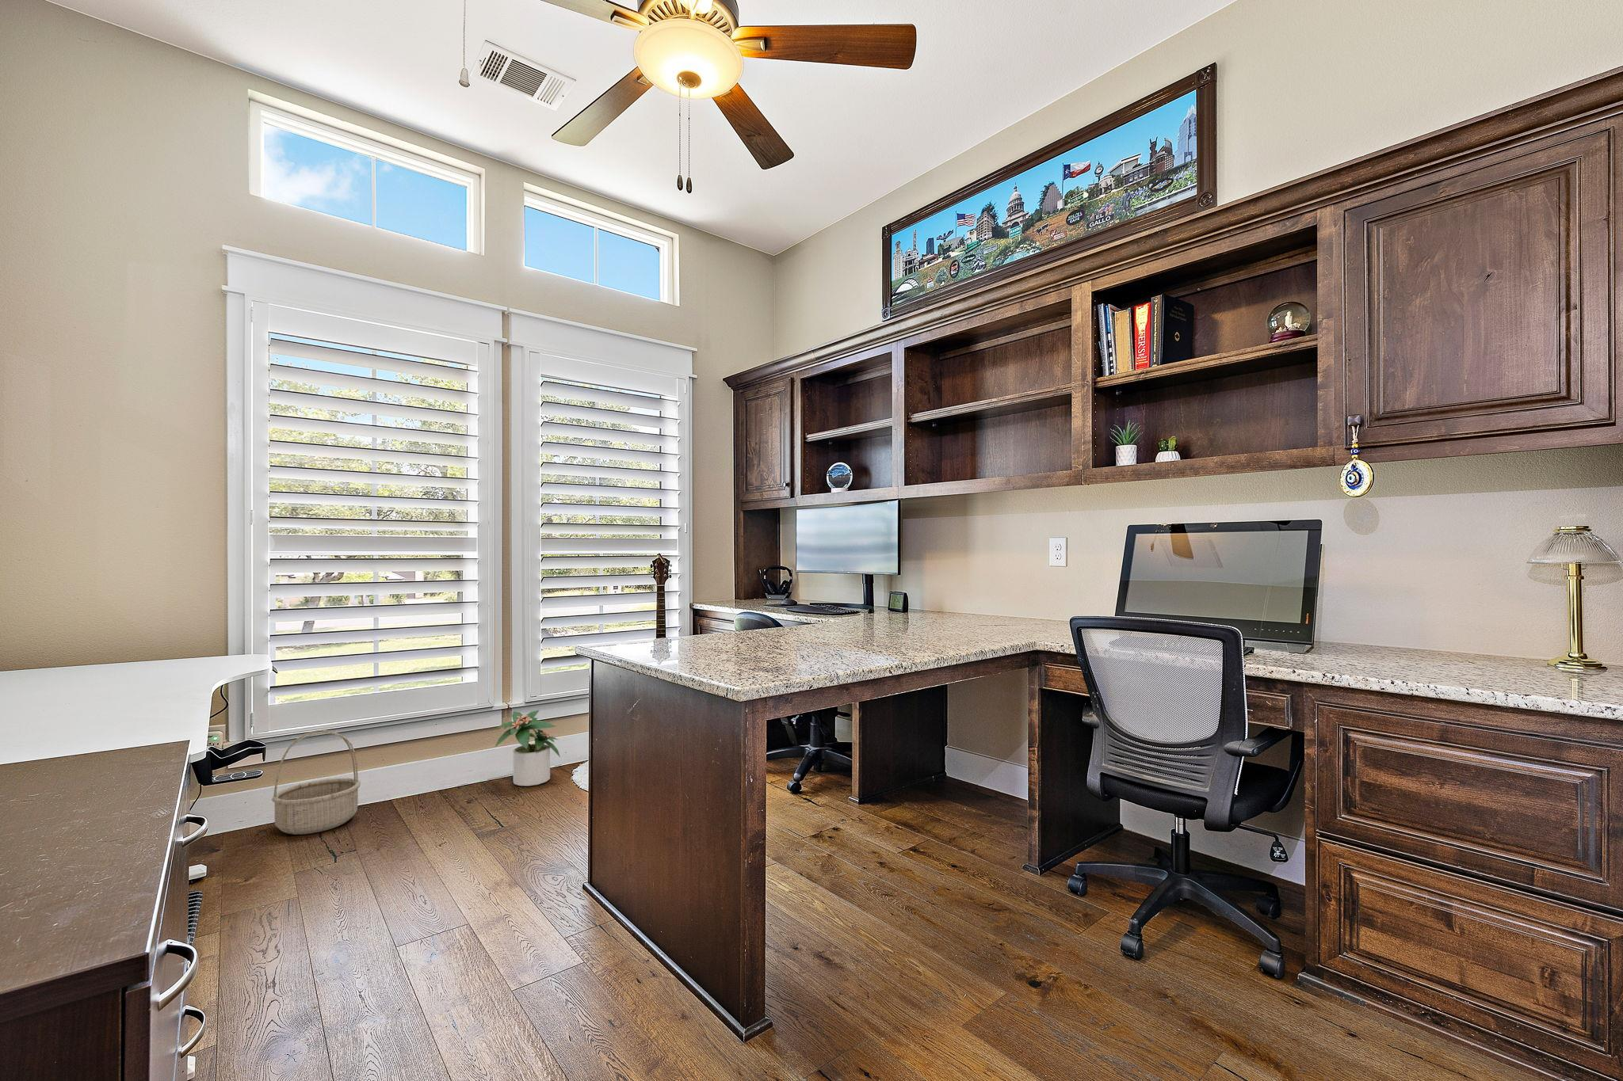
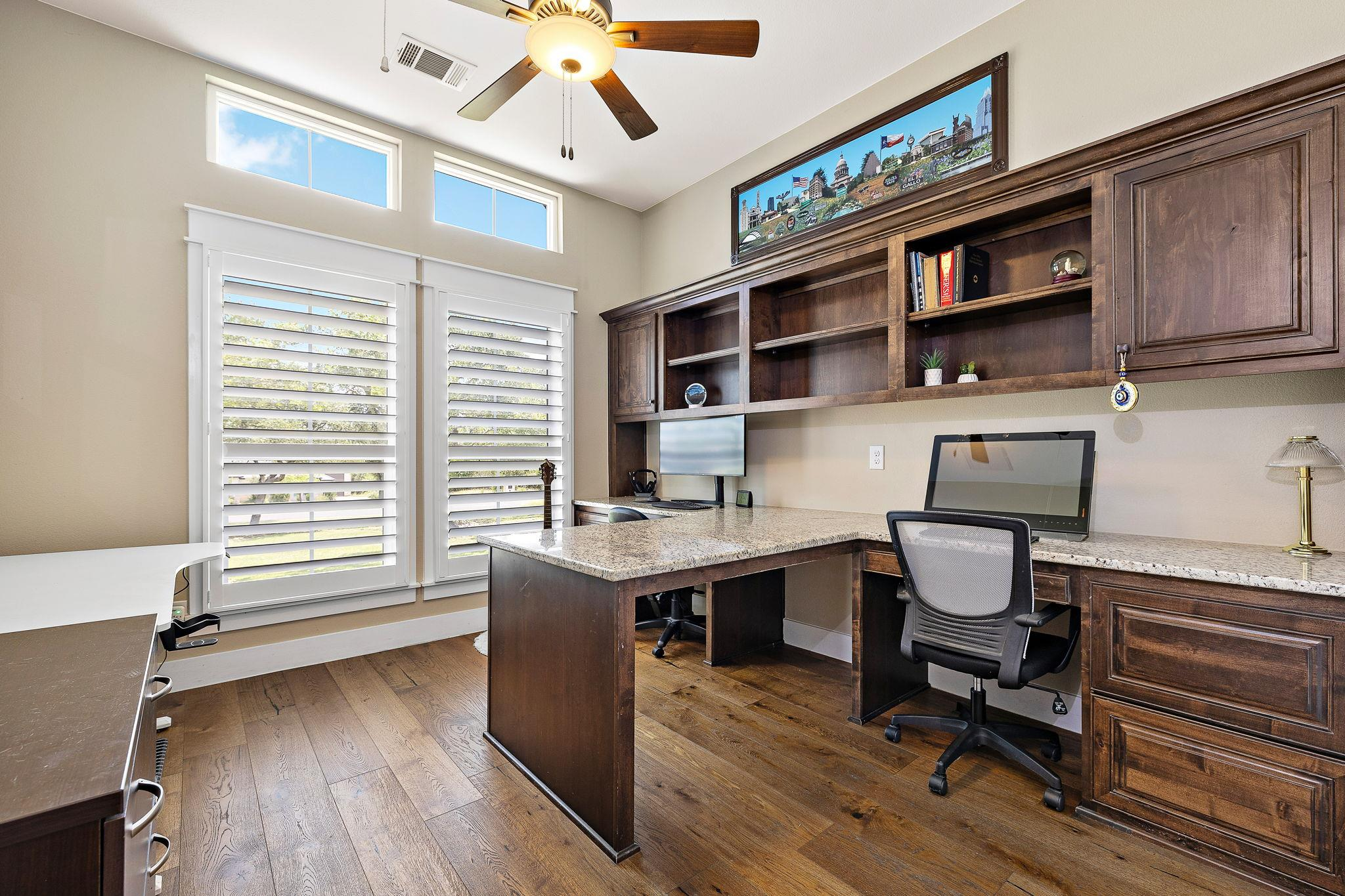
- basket [272,730,361,836]
- potted plant [494,709,561,787]
